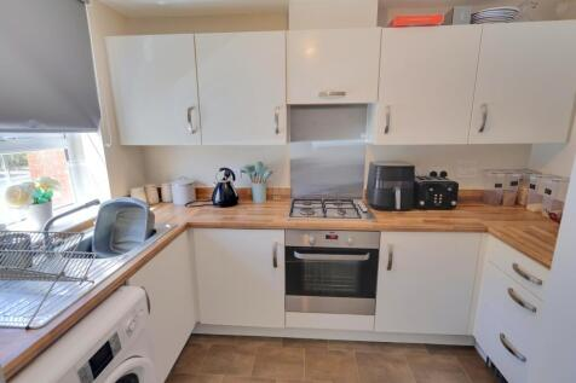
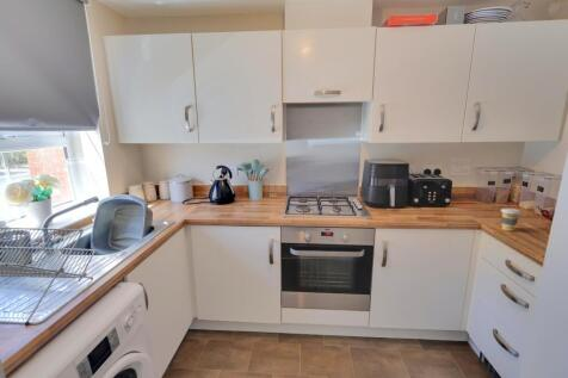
+ coffee cup [500,207,521,233]
